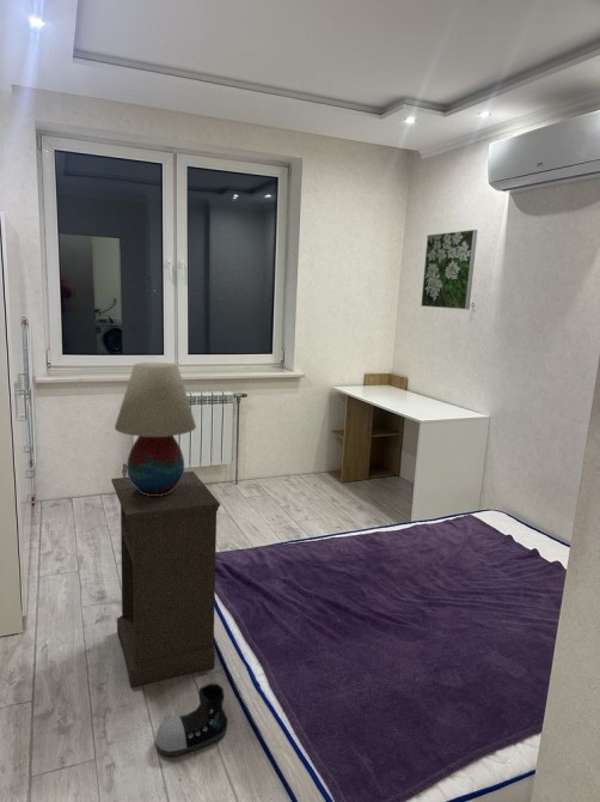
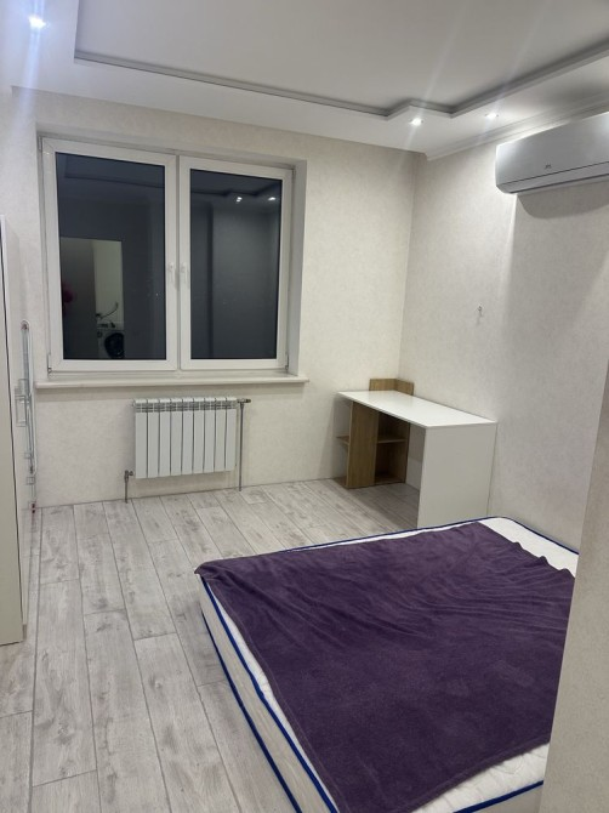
- table lamp [114,361,197,496]
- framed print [420,229,478,311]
- shoe [154,682,228,758]
- nightstand [110,470,221,688]
